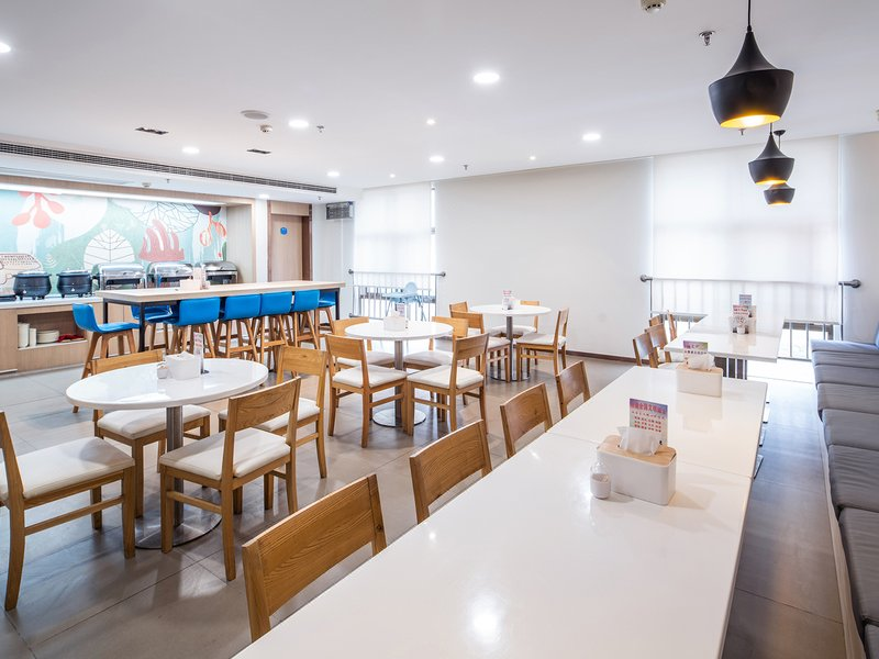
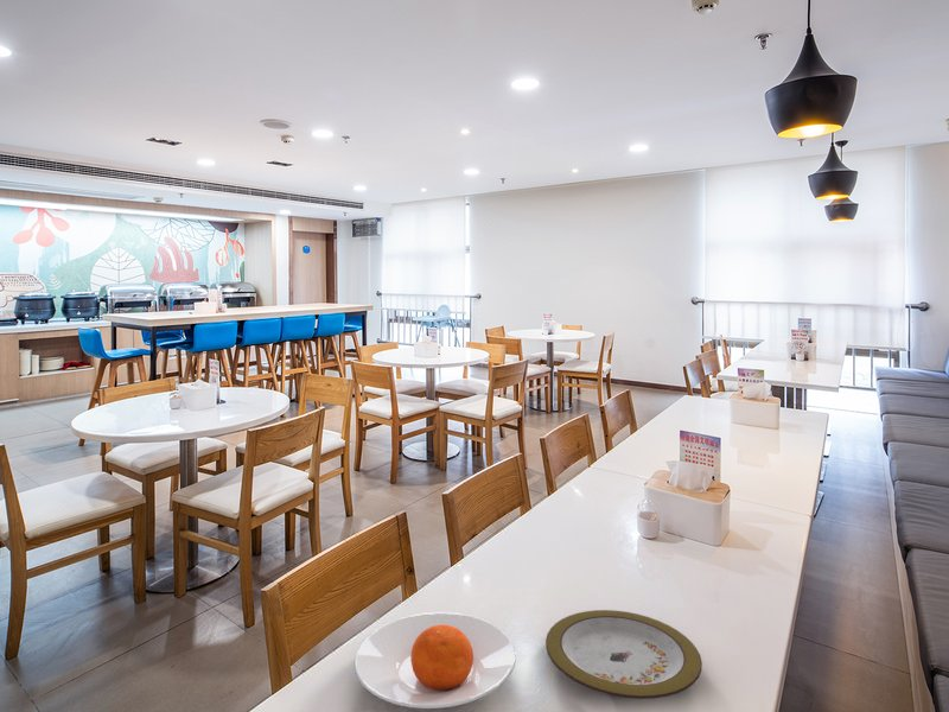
+ plate [354,611,517,710]
+ plate [544,609,703,700]
